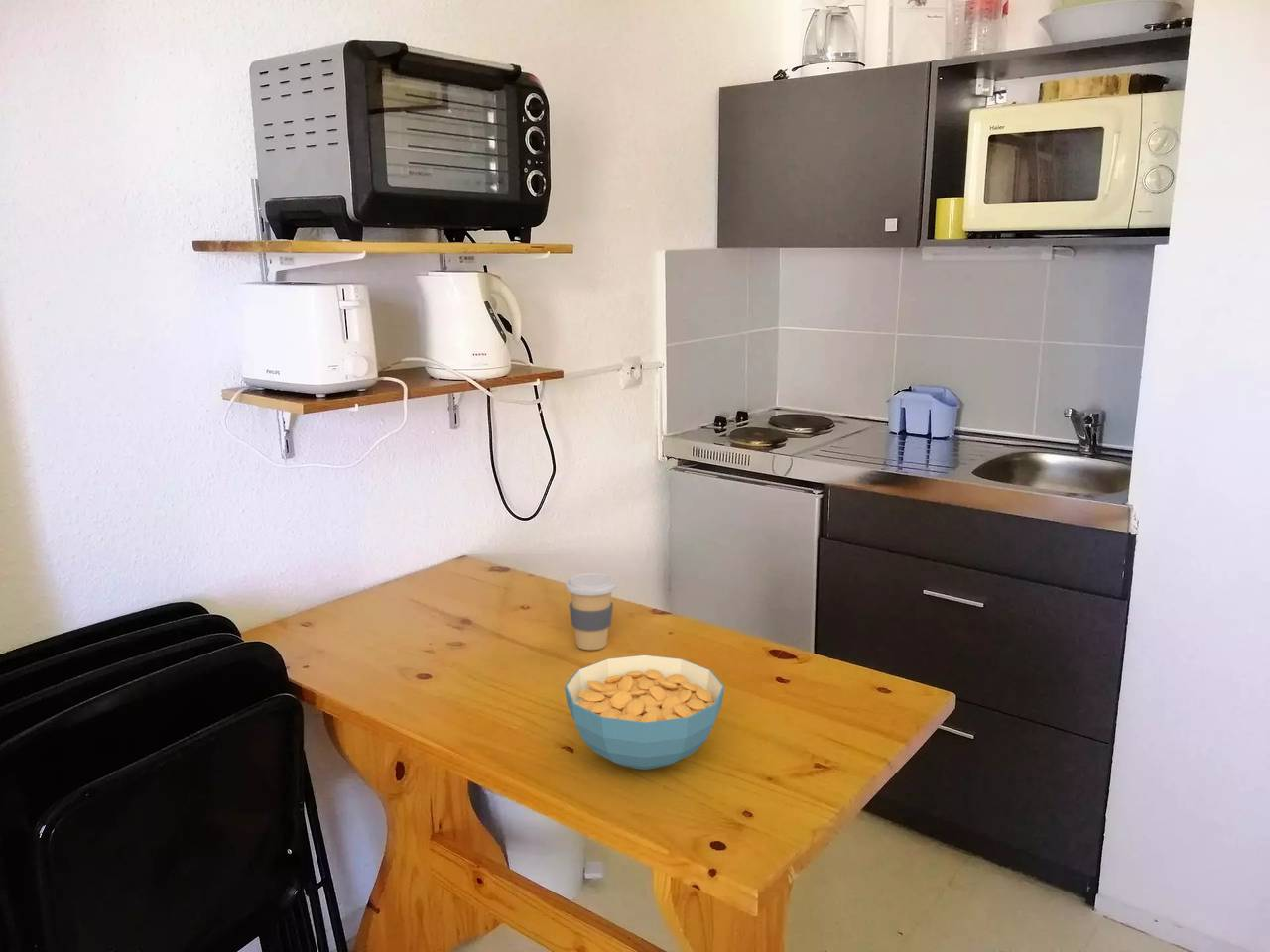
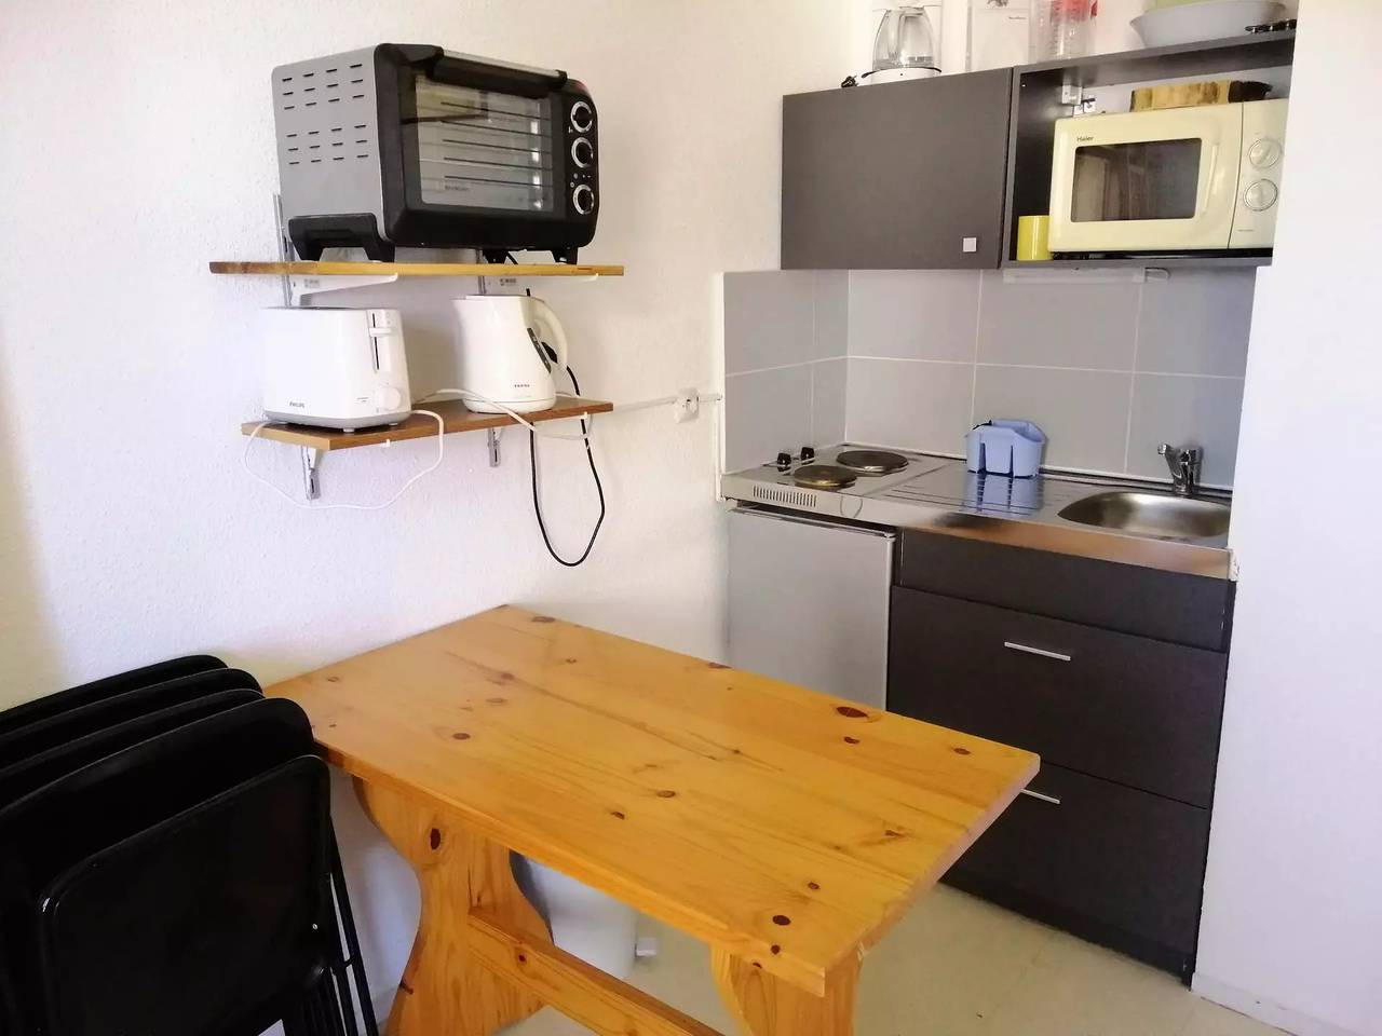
- coffee cup [565,571,618,651]
- cereal bowl [564,654,726,771]
